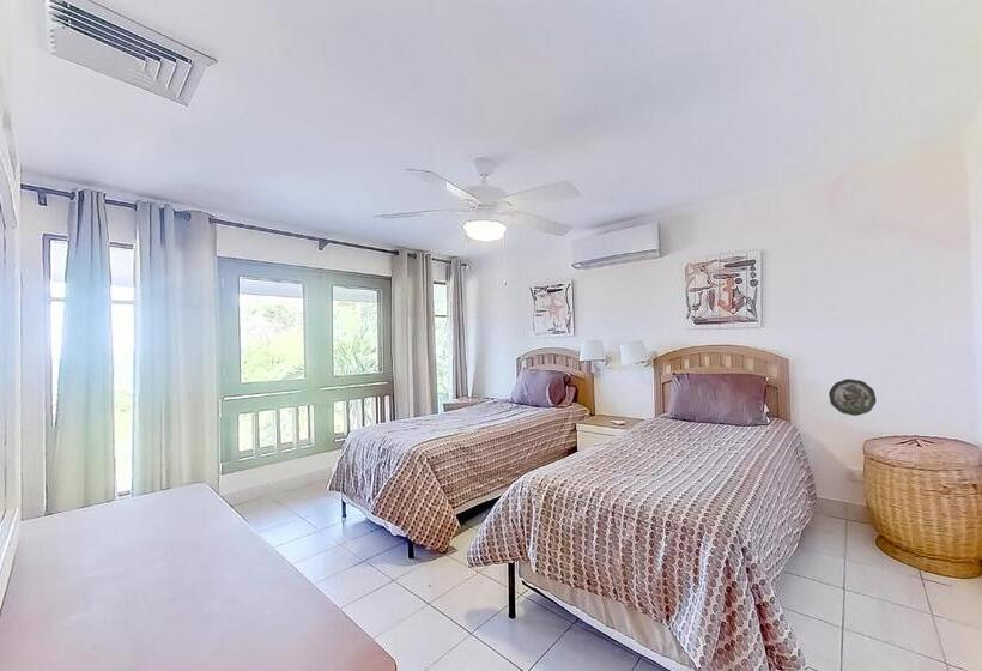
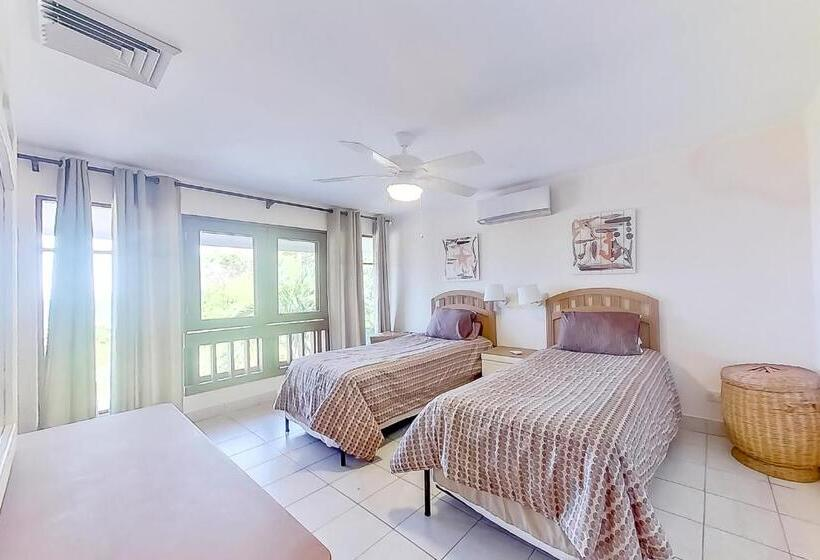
- decorative plate [828,377,878,417]
